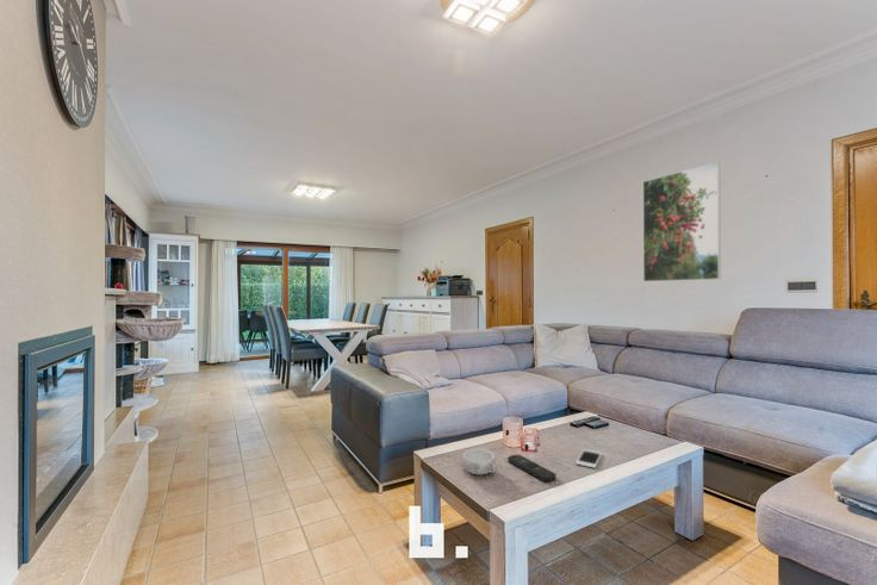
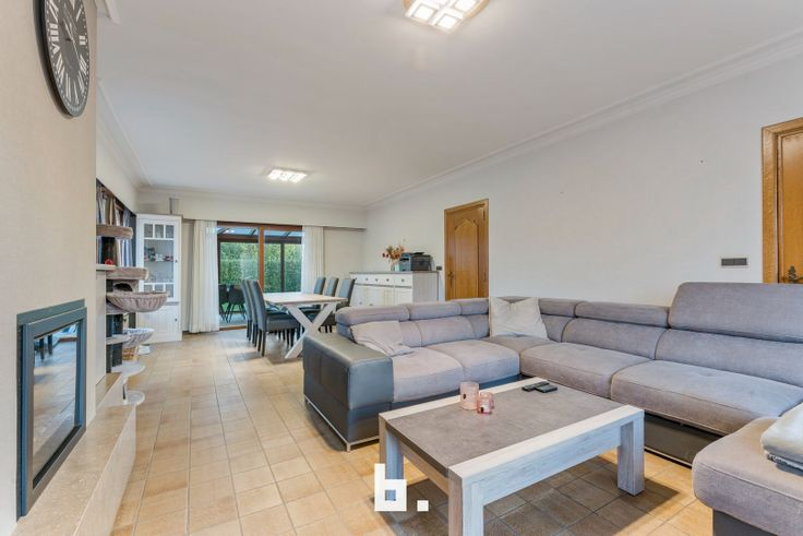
- remote control [506,454,556,483]
- decorative bowl [461,448,496,475]
- cell phone [574,448,603,469]
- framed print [642,161,722,282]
